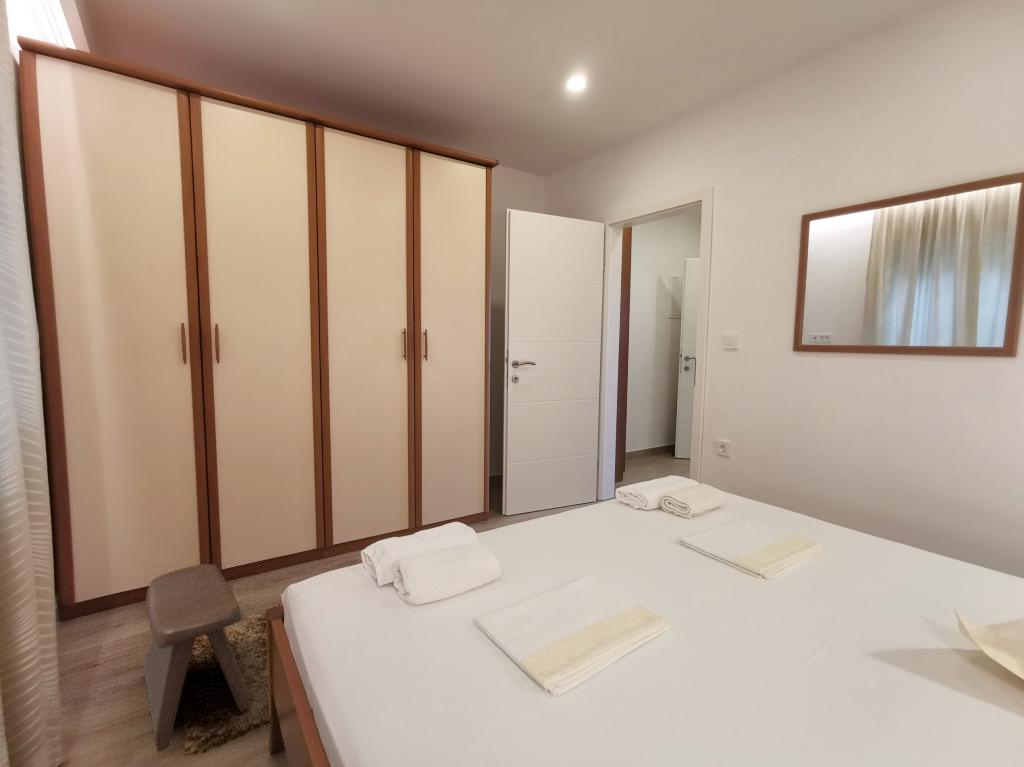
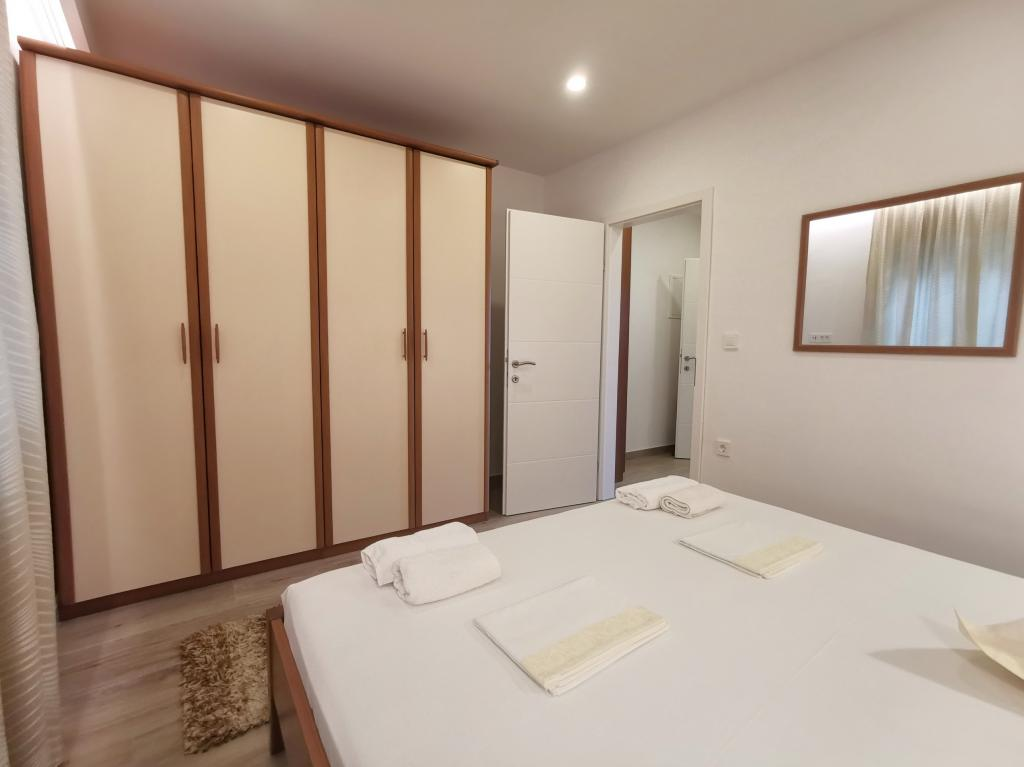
- stool [142,563,251,753]
